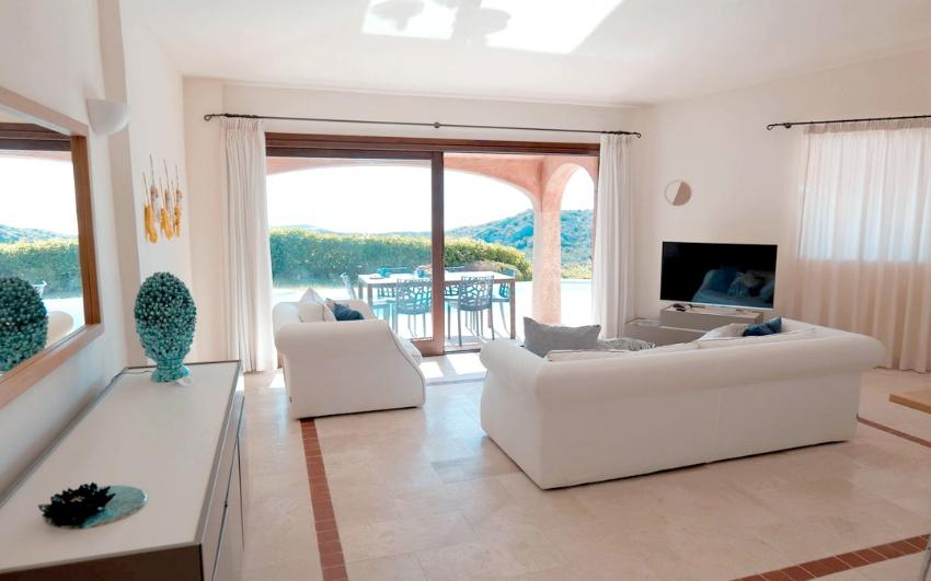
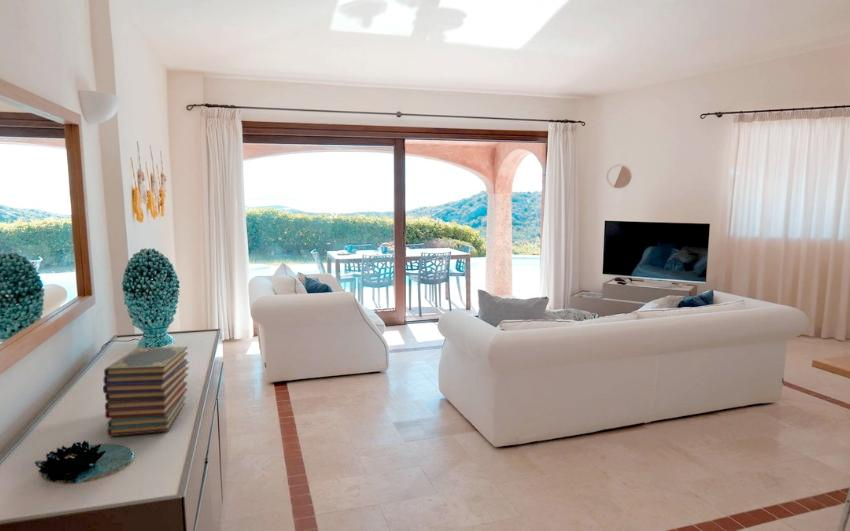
+ book stack [102,346,190,437]
